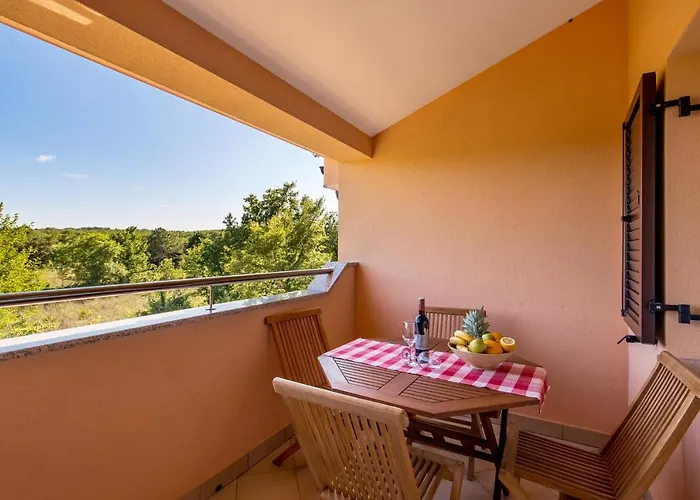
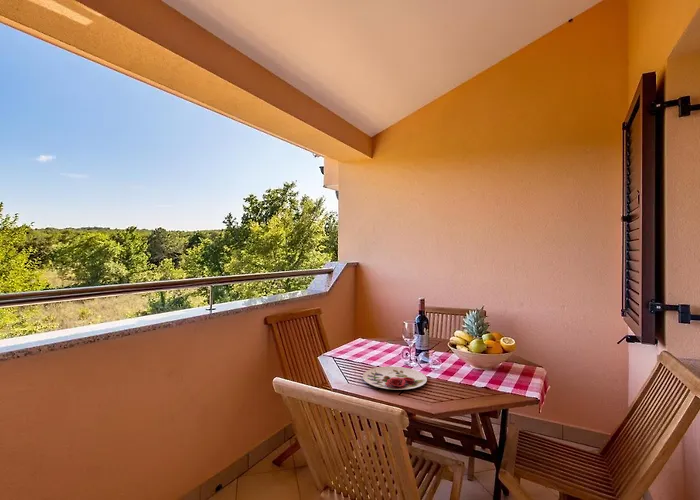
+ plate [362,366,428,391]
